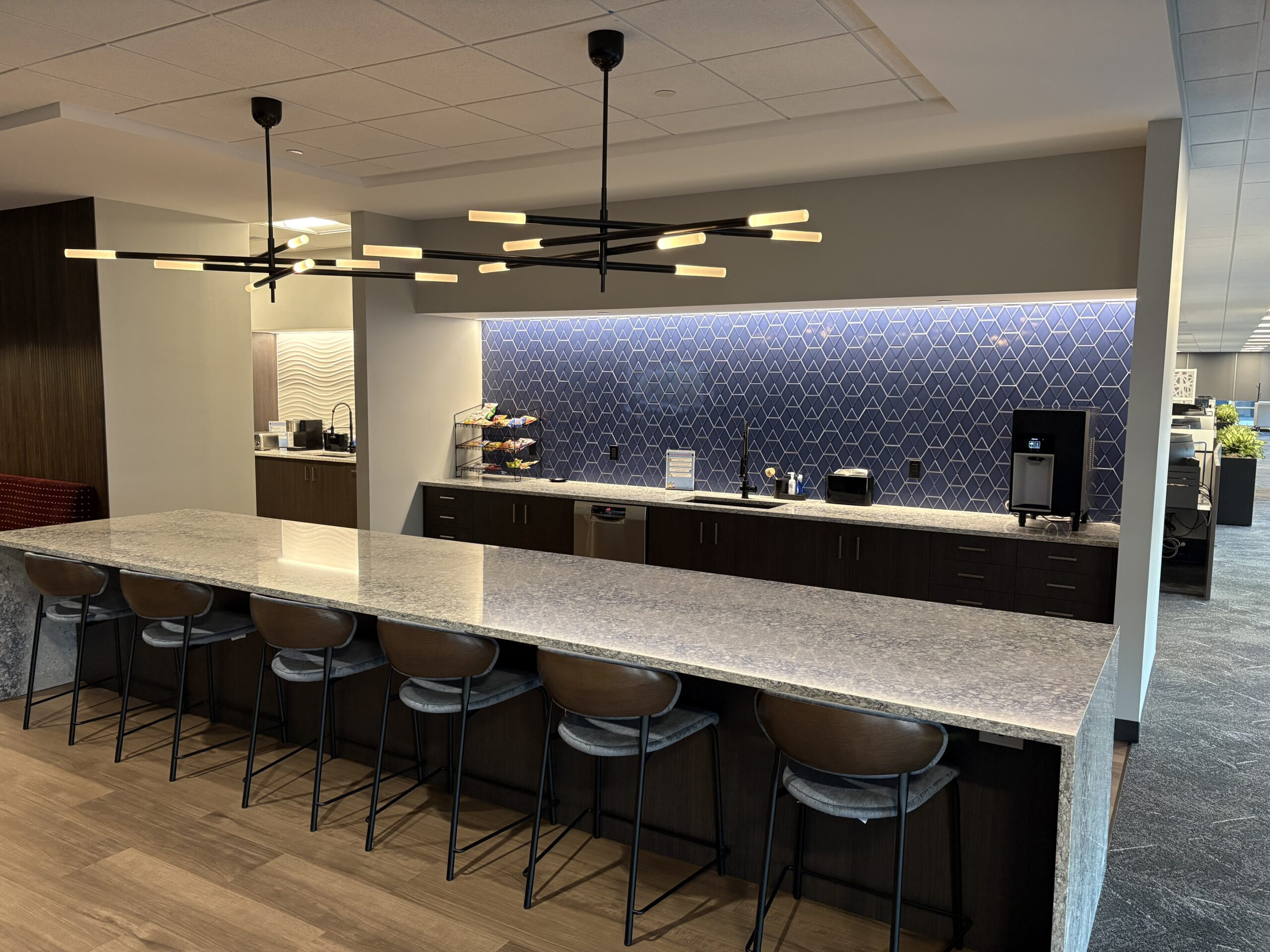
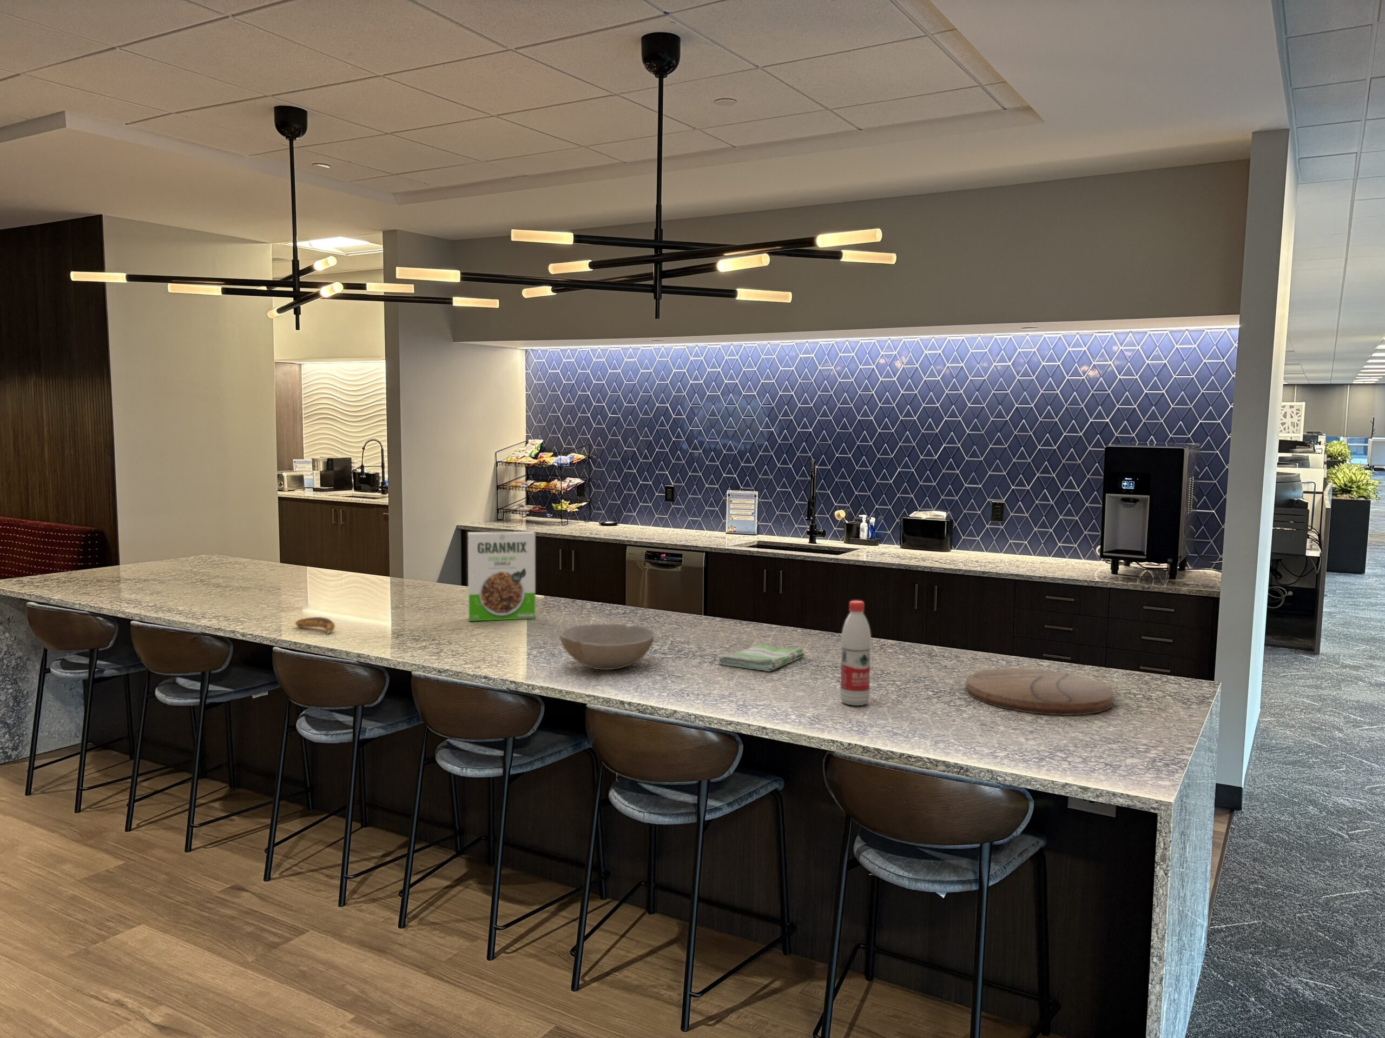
+ cereal box [468,531,535,621]
+ banana [294,616,336,635]
+ bowl [558,624,654,671]
+ cutting board [965,668,1113,715]
+ dish towel [718,644,805,672]
+ water bottle [840,600,871,707]
